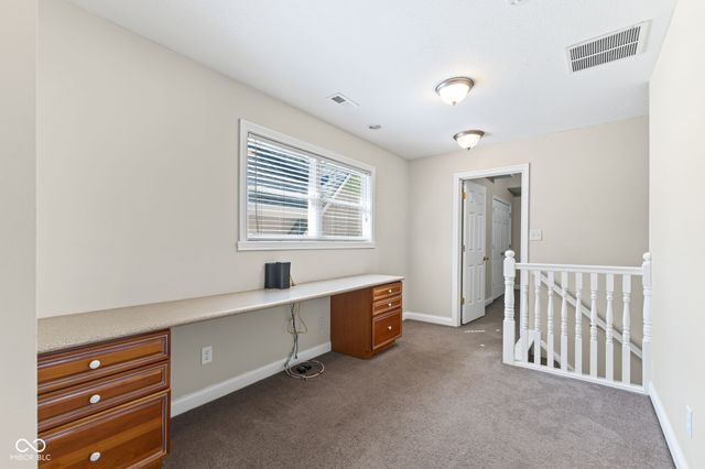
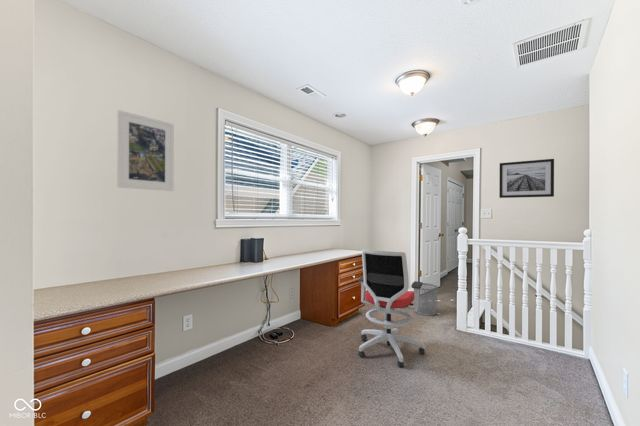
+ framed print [116,109,175,192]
+ office chair [357,248,426,368]
+ waste bin [413,282,439,317]
+ wall art [498,158,555,199]
